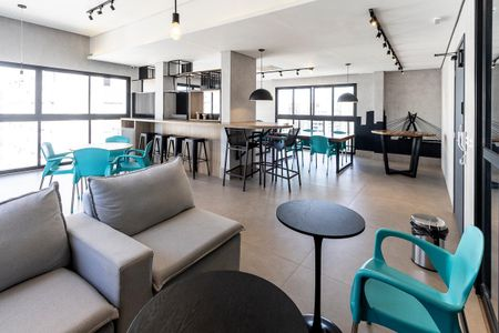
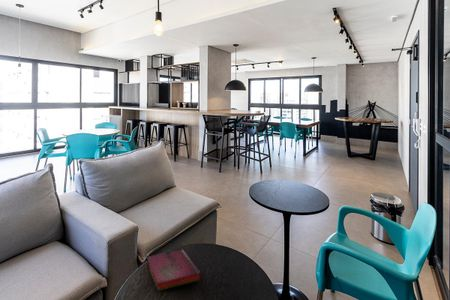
+ hardback book [146,248,202,292]
